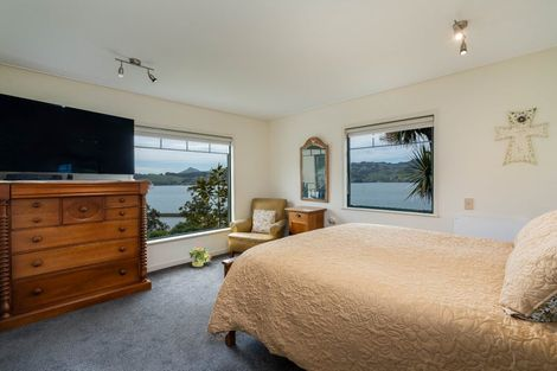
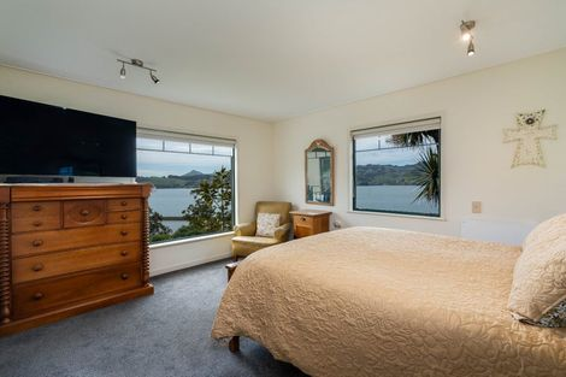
- potted plant [187,244,212,268]
